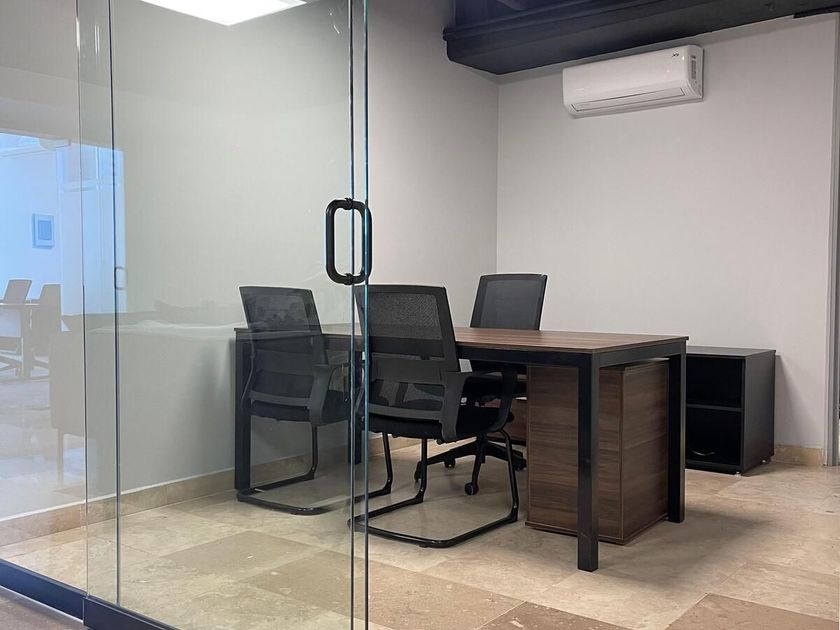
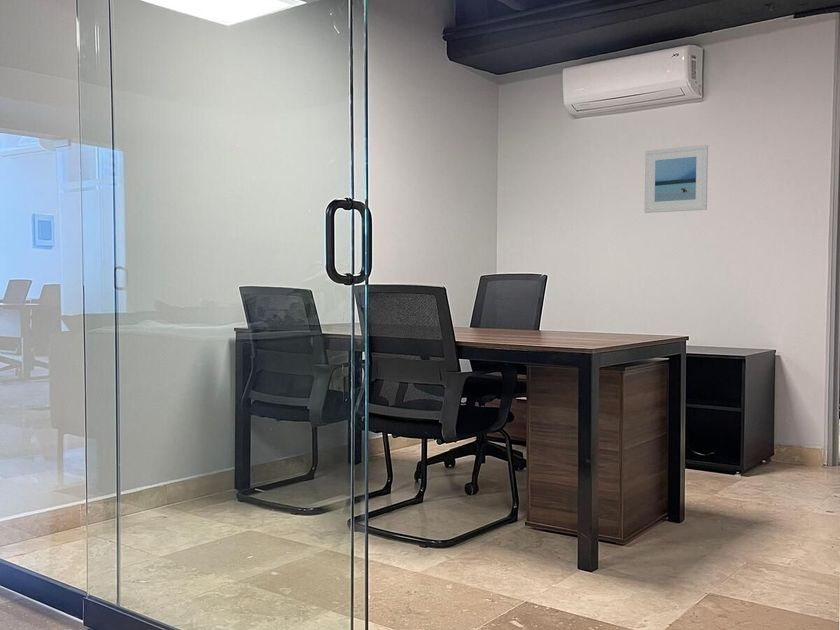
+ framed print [643,144,709,214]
